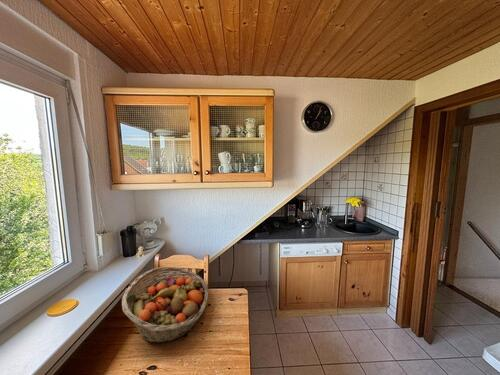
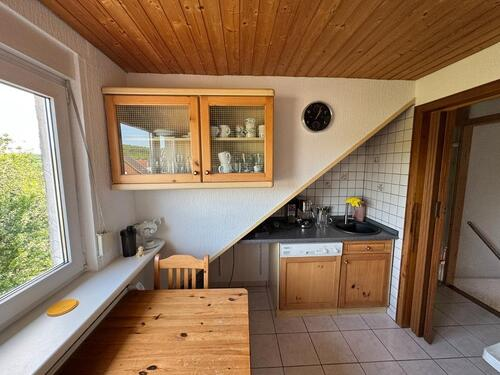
- fruit basket [121,266,210,344]
